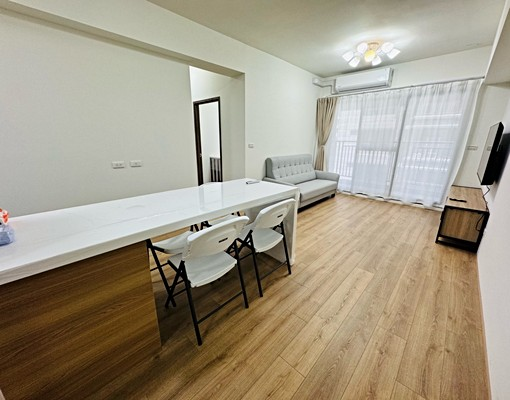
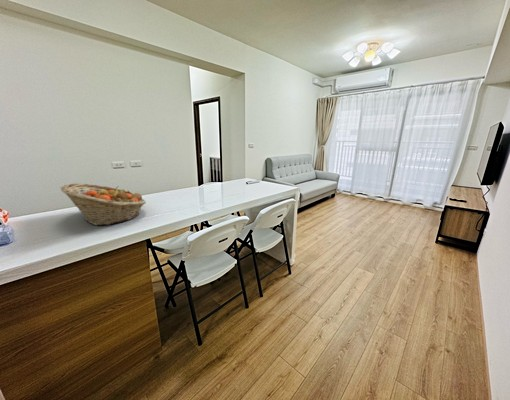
+ fruit basket [60,182,147,226]
